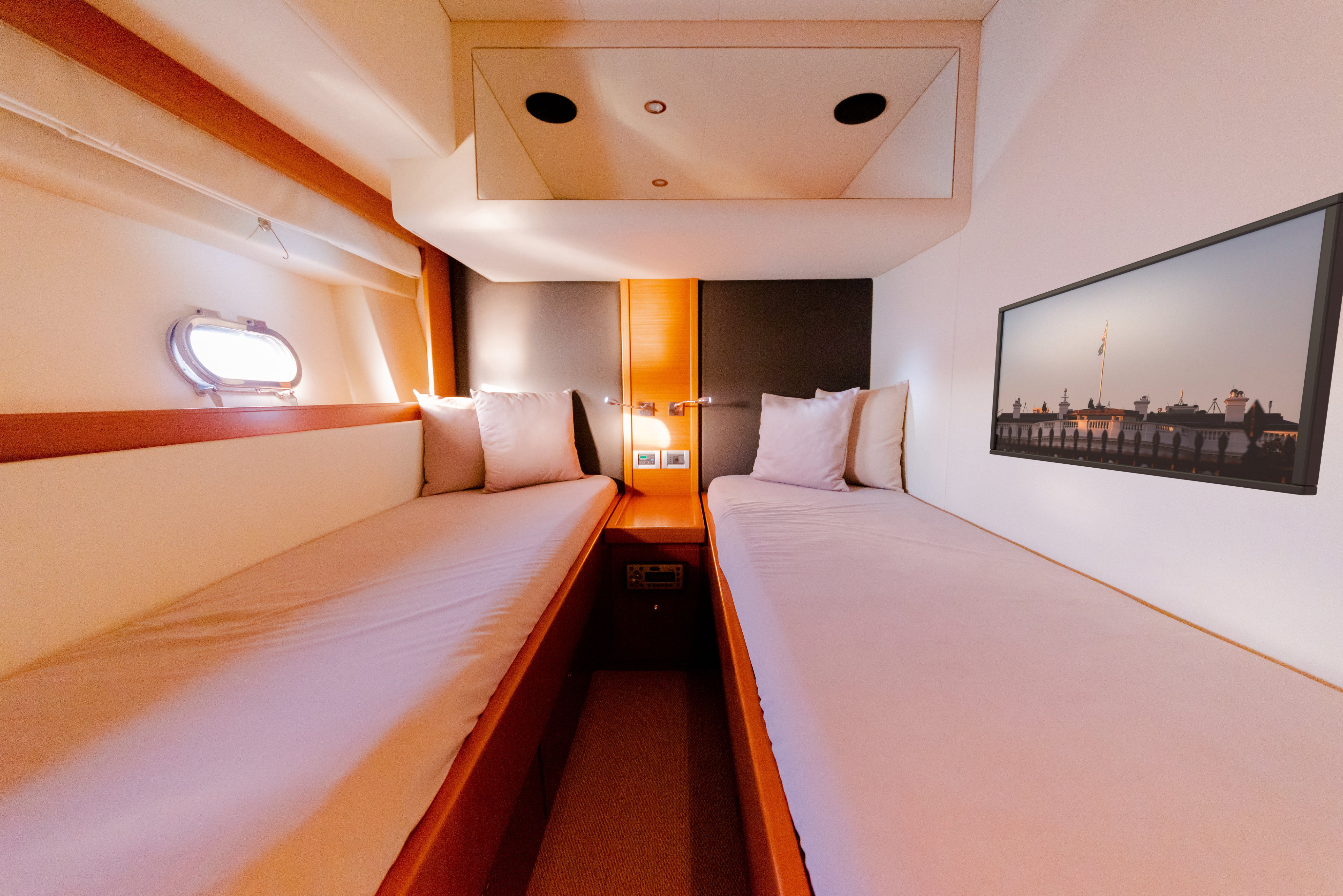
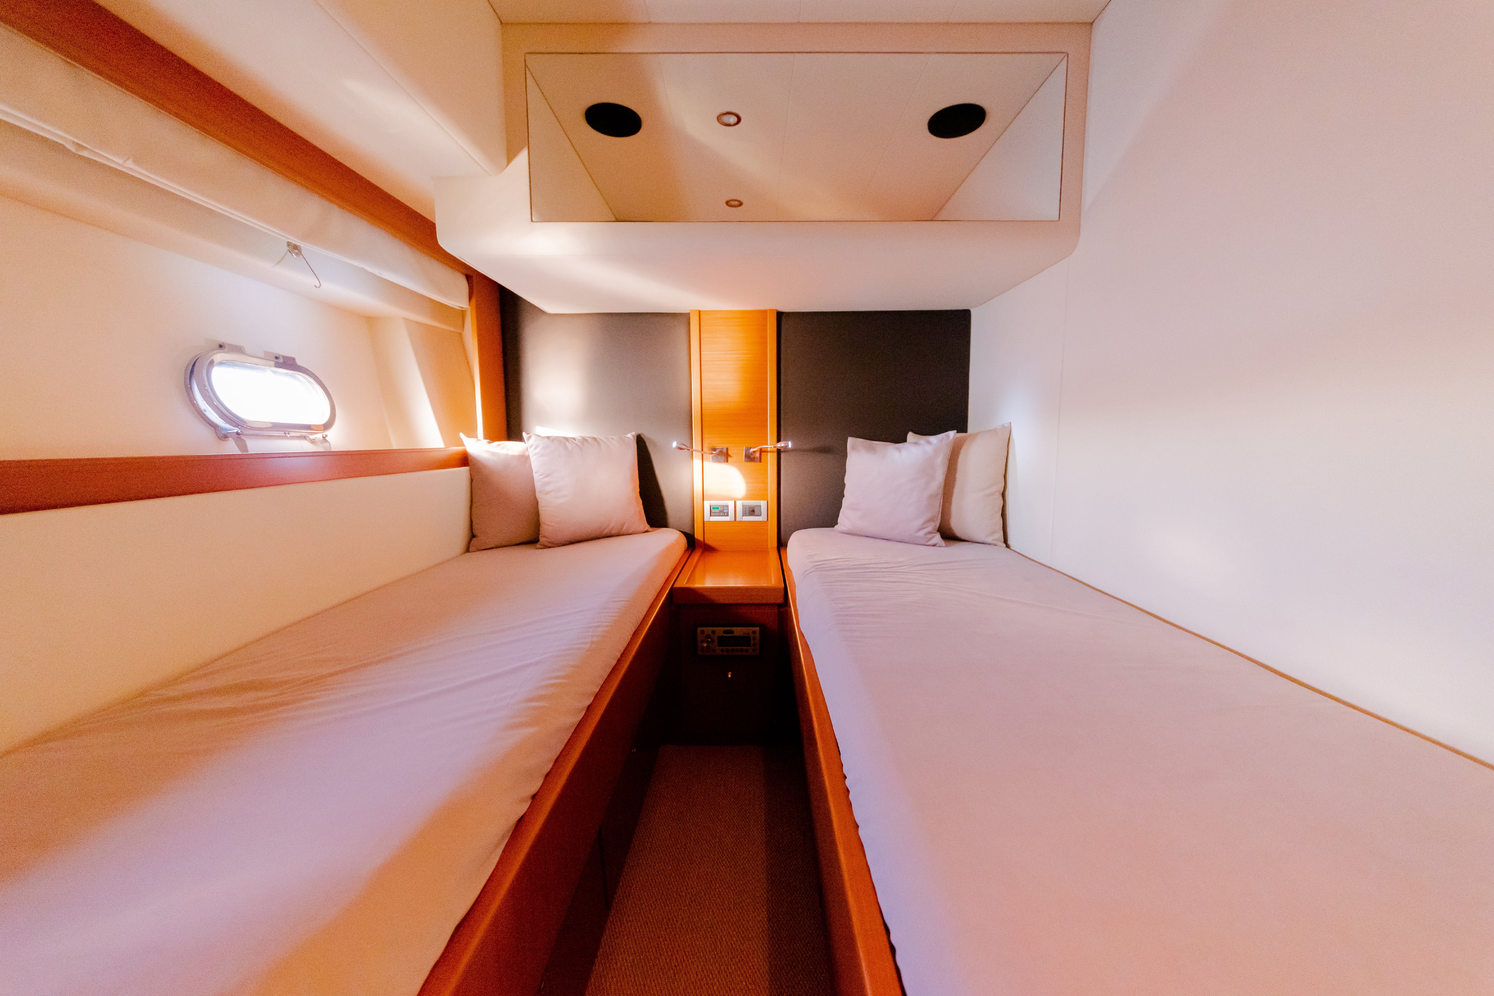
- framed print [989,192,1343,496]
